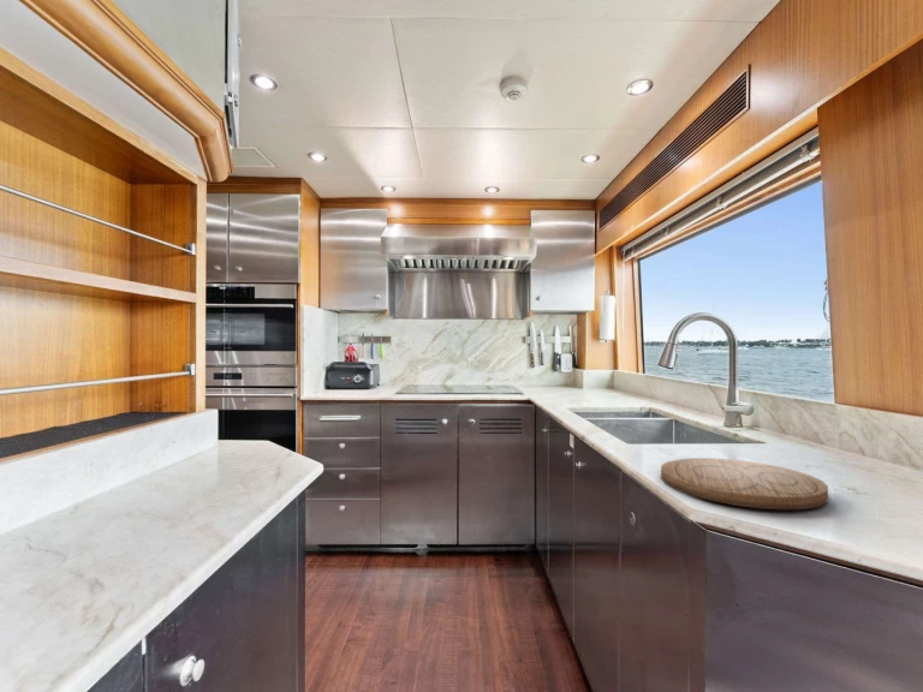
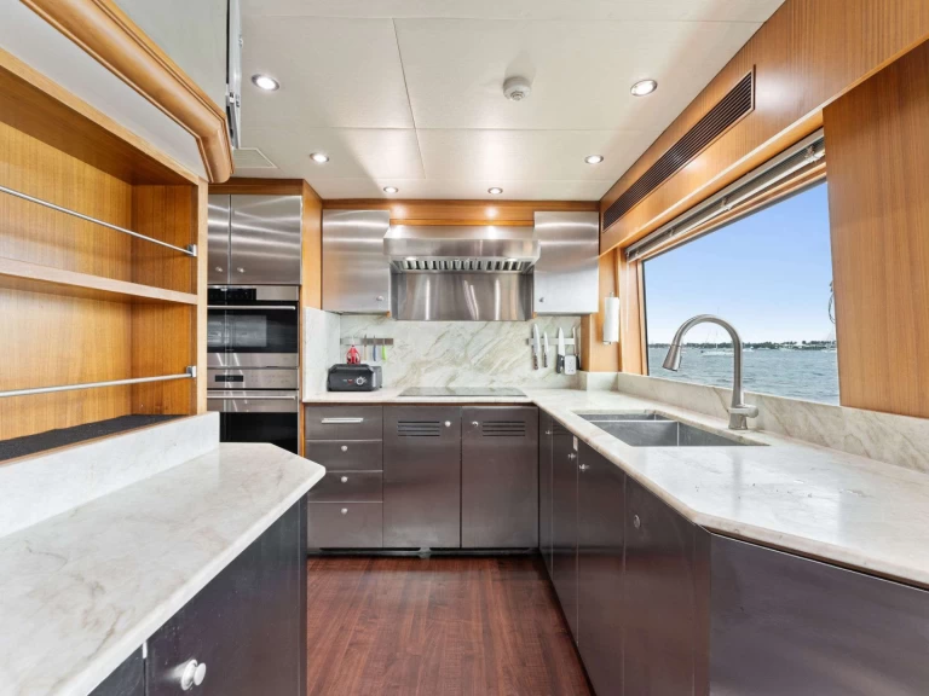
- cutting board [660,457,829,511]
